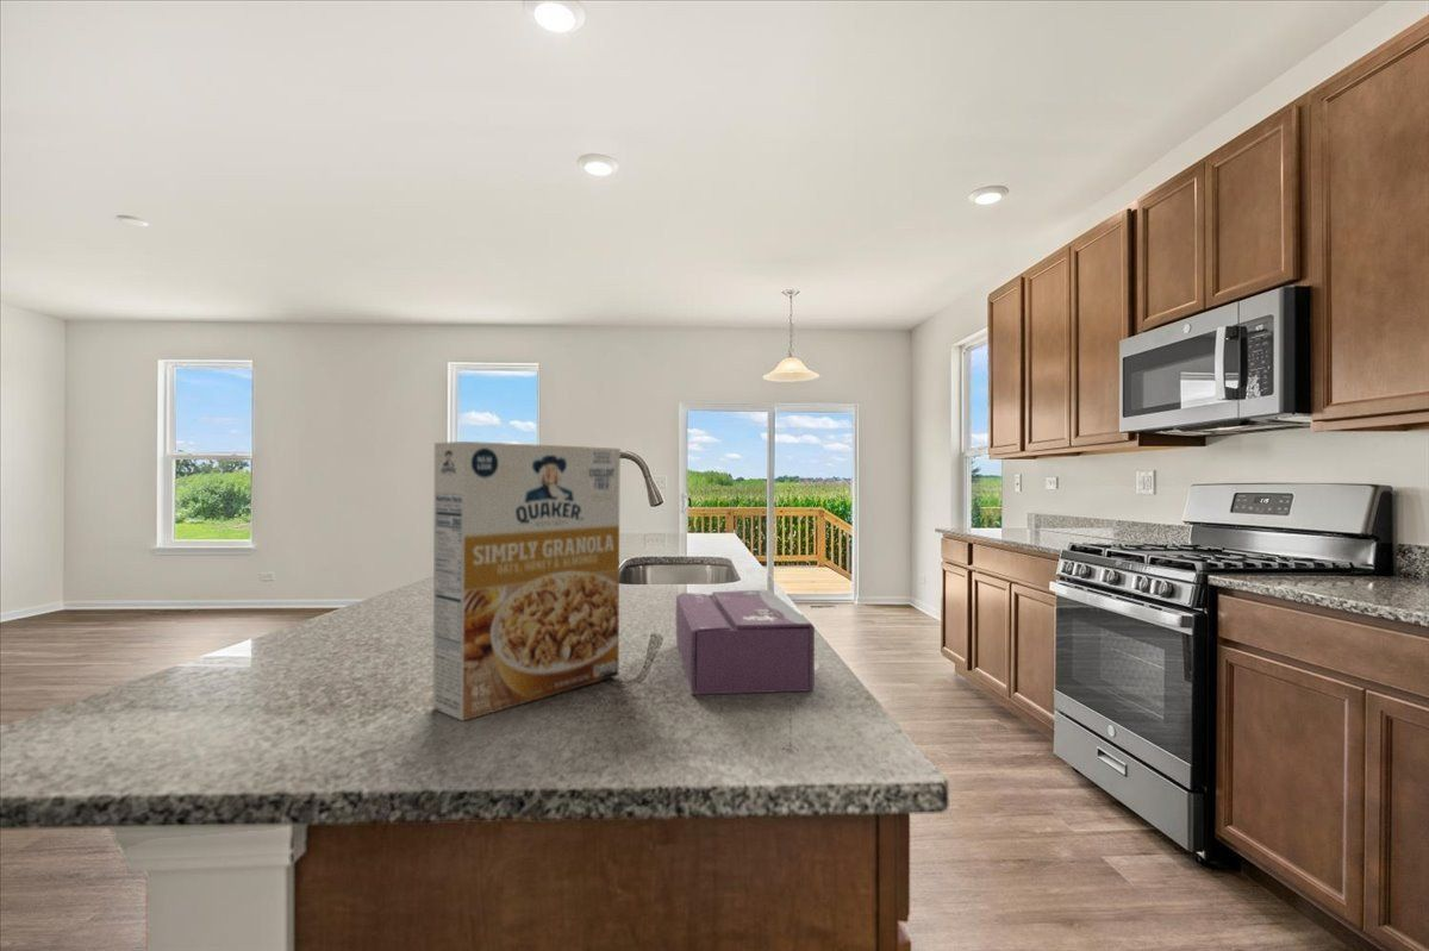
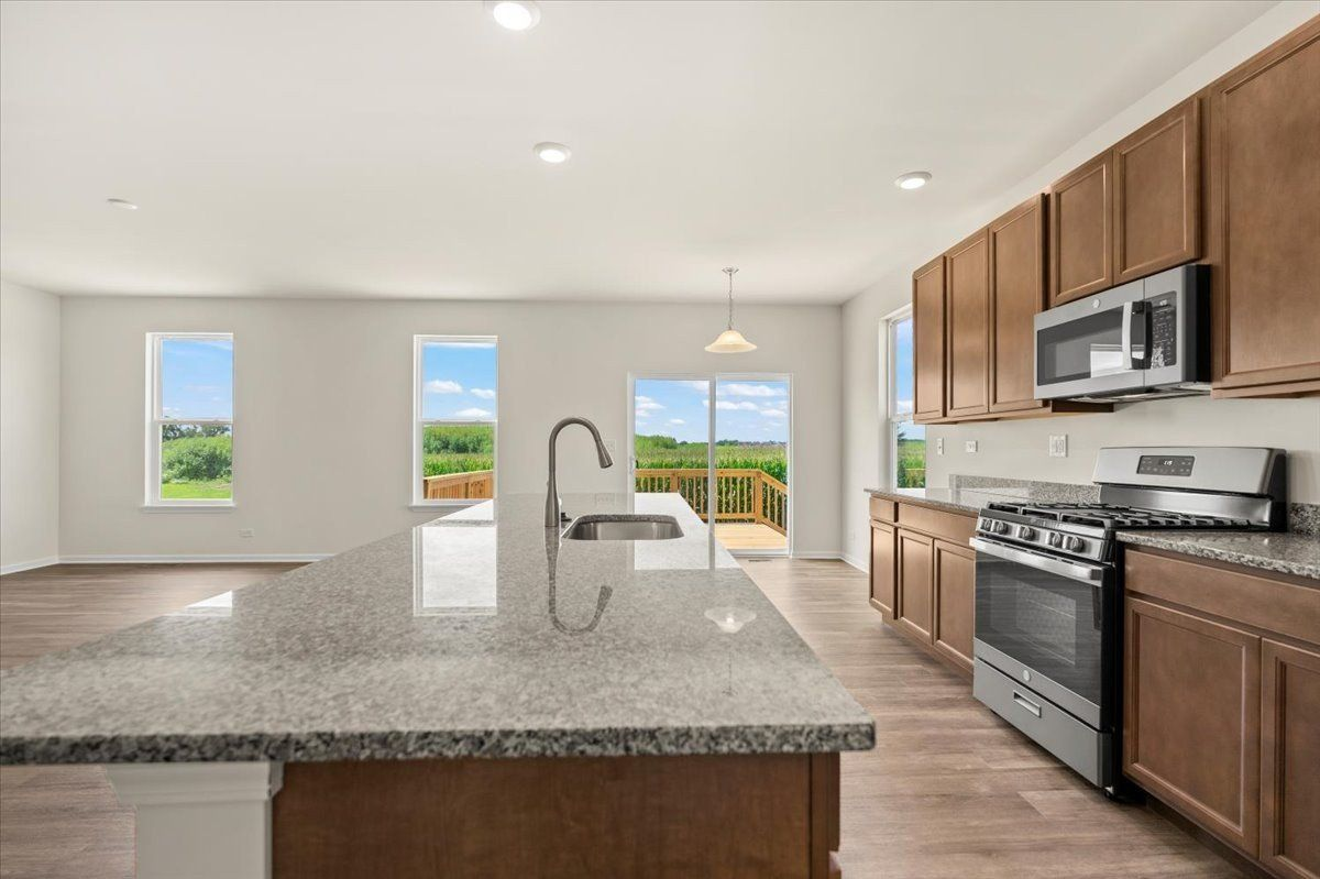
- tissue box [675,588,816,696]
- cereal box [431,440,622,722]
